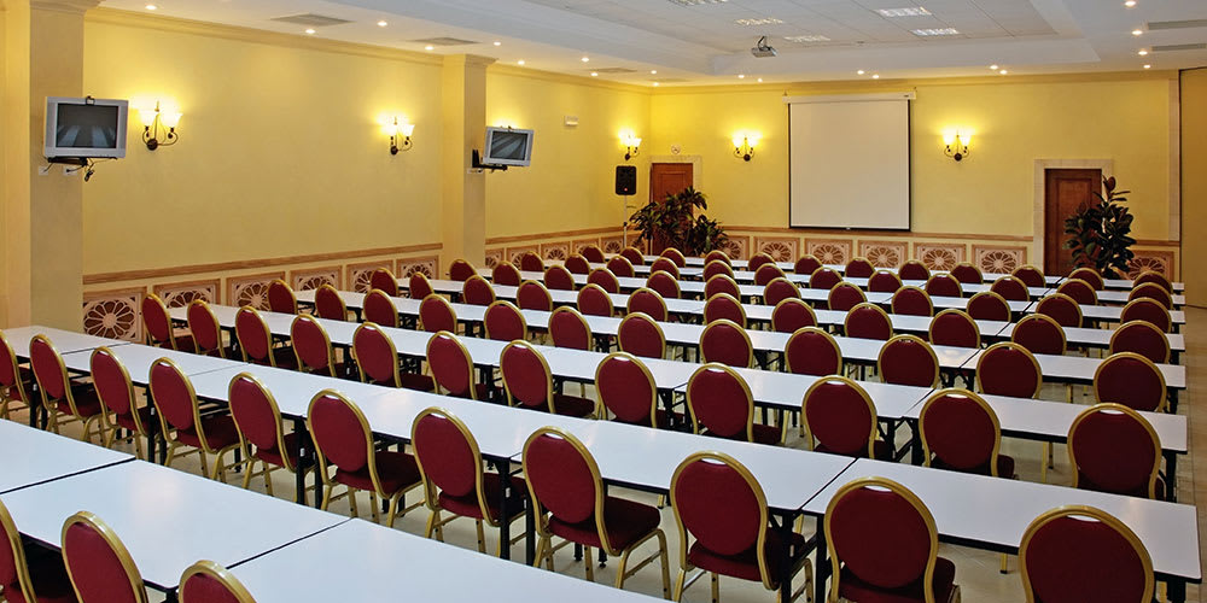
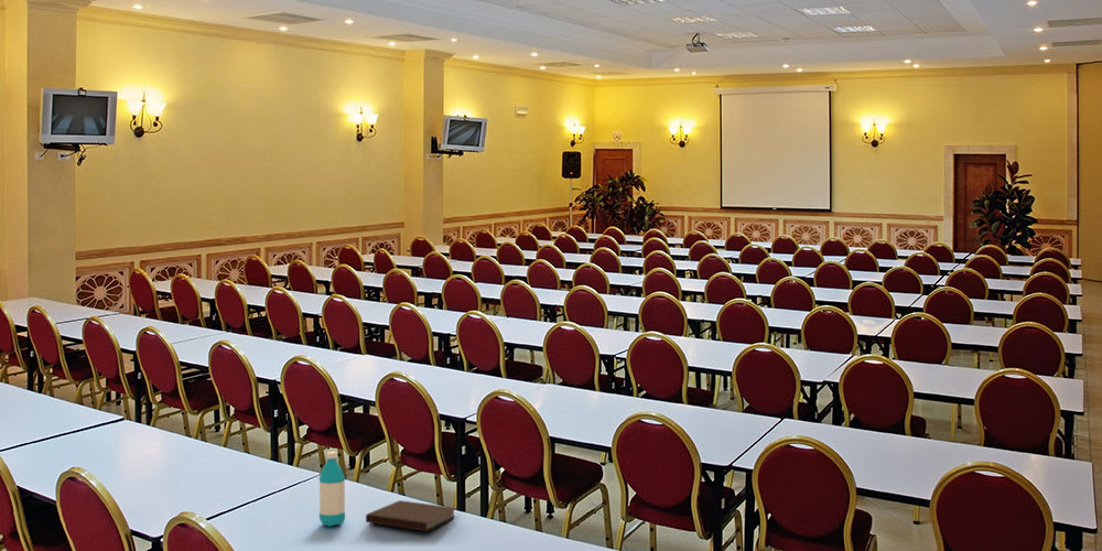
+ notebook [365,499,460,532]
+ water bottle [318,451,346,528]
